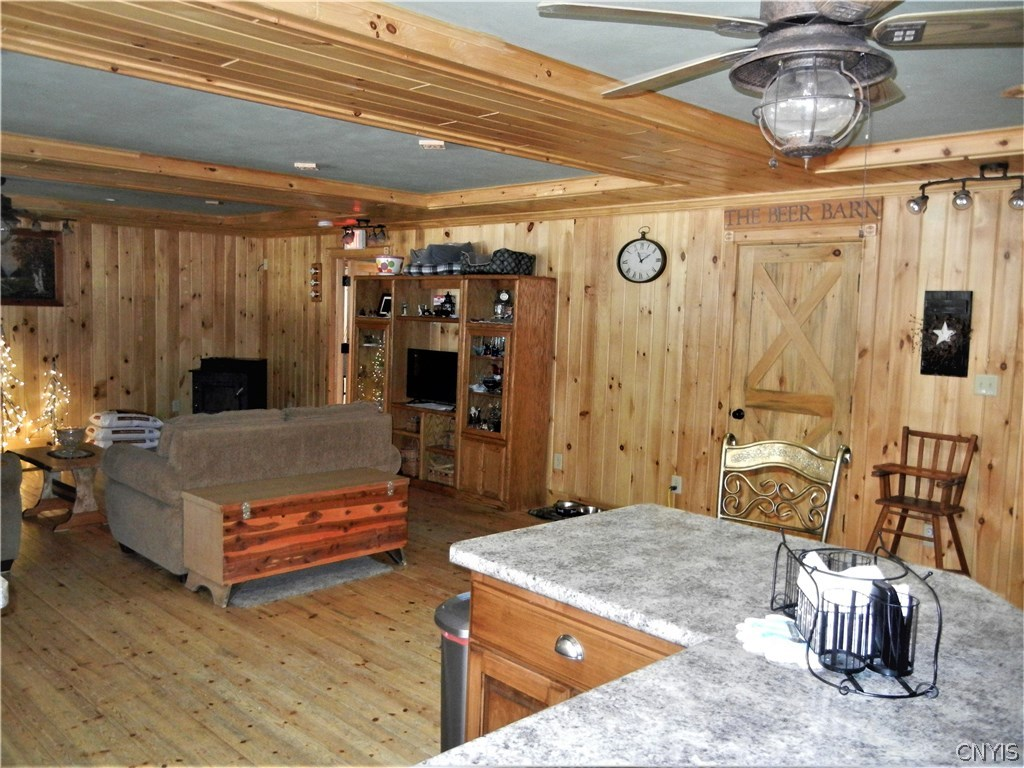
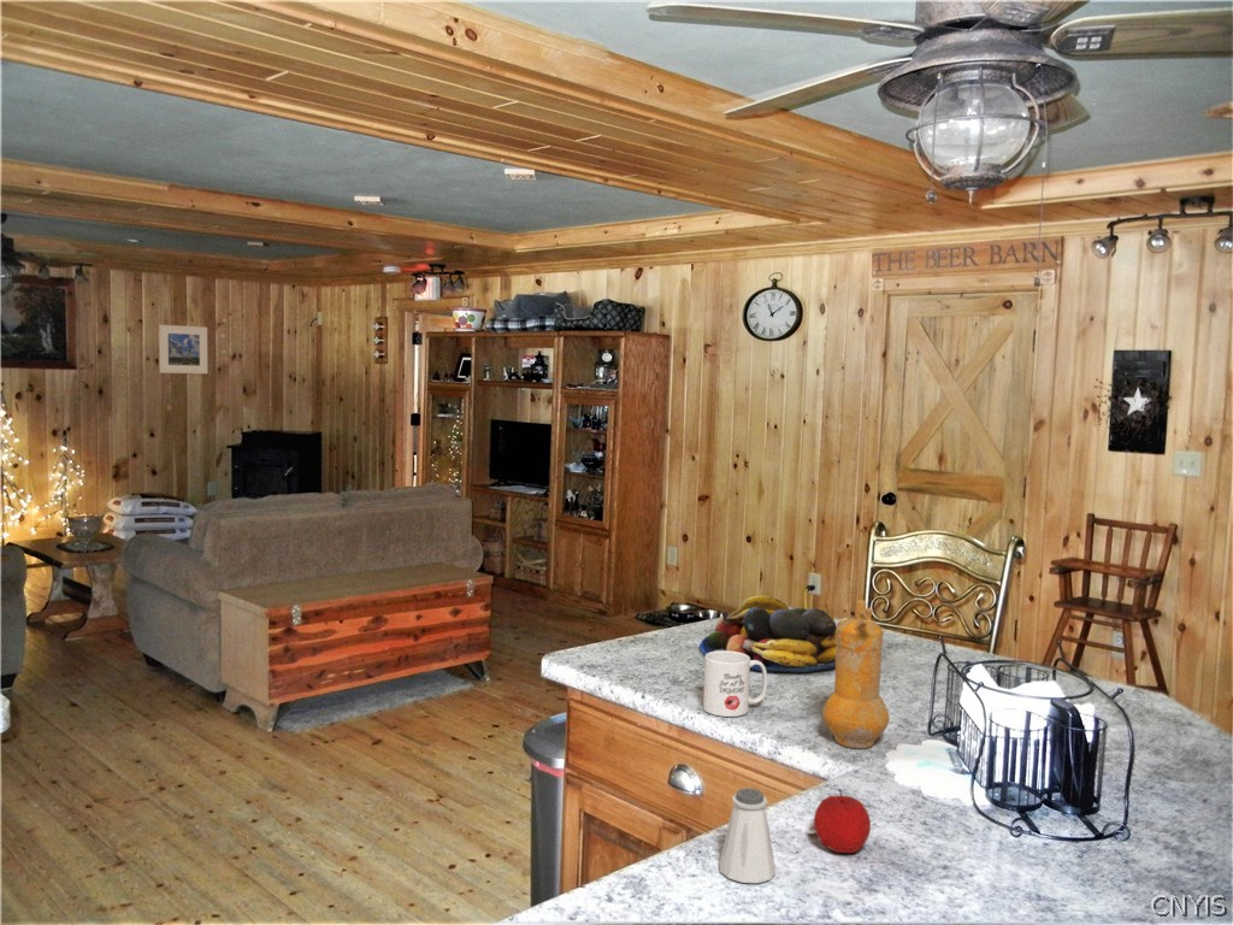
+ saltshaker [718,786,777,884]
+ pepper mill [821,599,891,749]
+ apple [813,788,872,854]
+ fruit bowl [698,595,850,673]
+ mug [702,649,768,718]
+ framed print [158,324,208,375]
